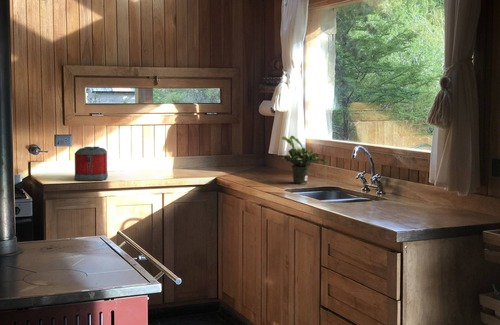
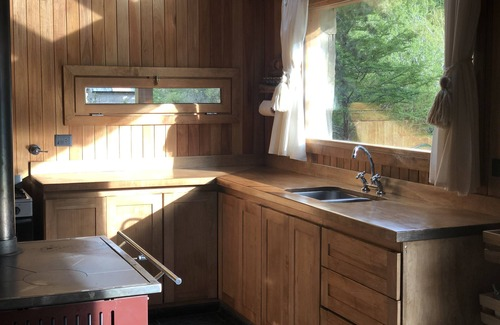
- potted plant [281,135,329,185]
- toaster [73,146,109,182]
